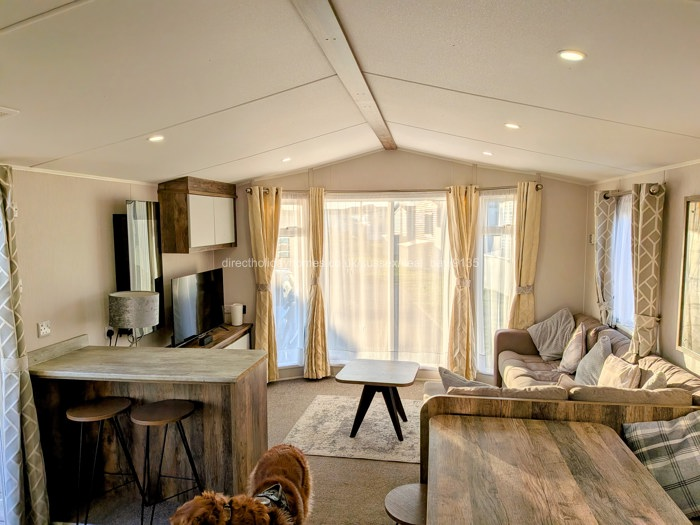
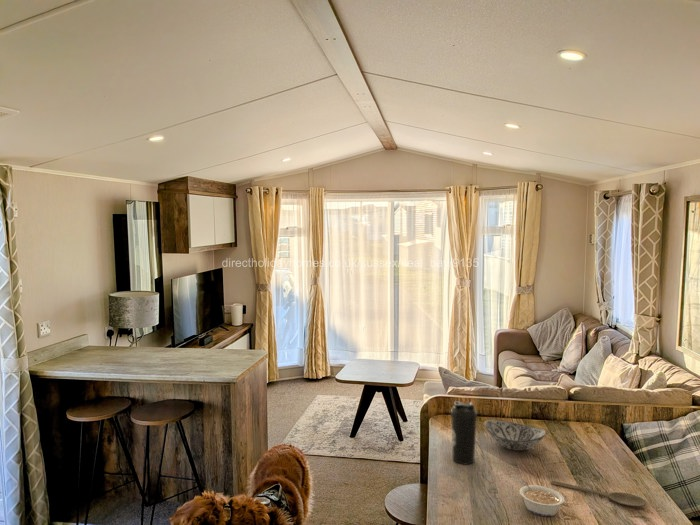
+ legume [519,478,565,517]
+ decorative bowl [484,419,547,452]
+ water bottle [450,400,478,465]
+ wooden spoon [550,480,648,508]
